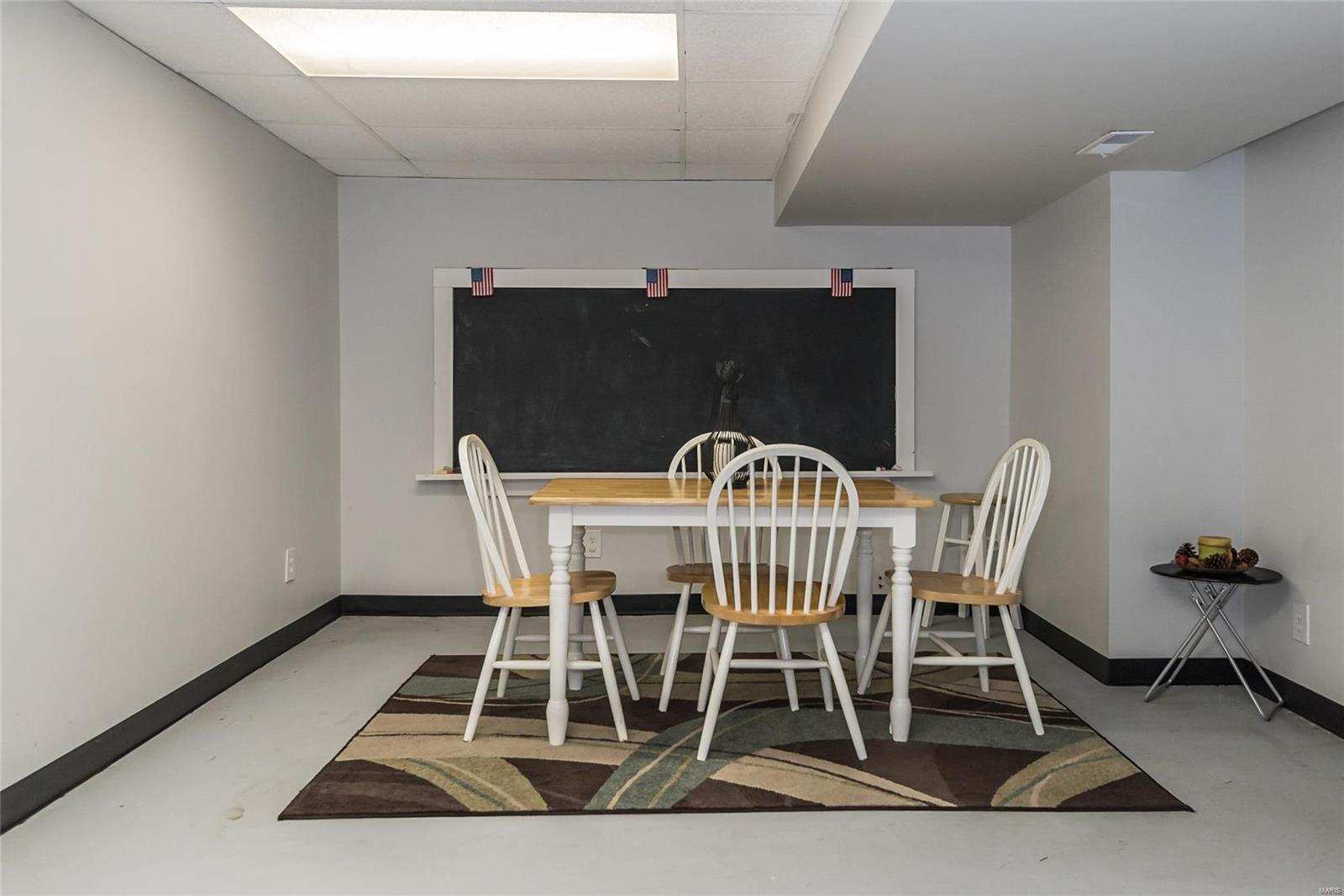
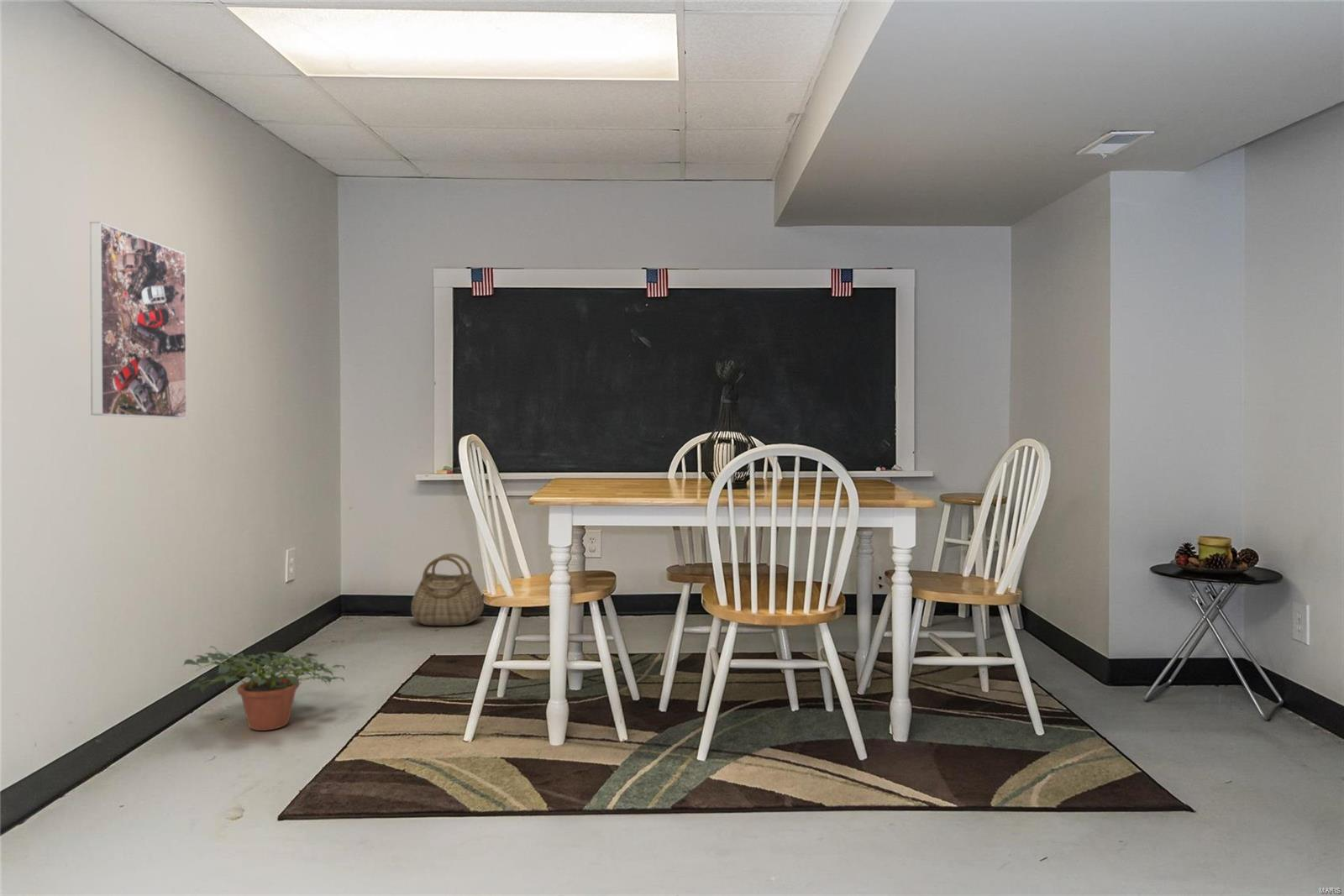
+ potted plant [182,645,345,731]
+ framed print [89,221,187,419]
+ basket [410,553,485,626]
